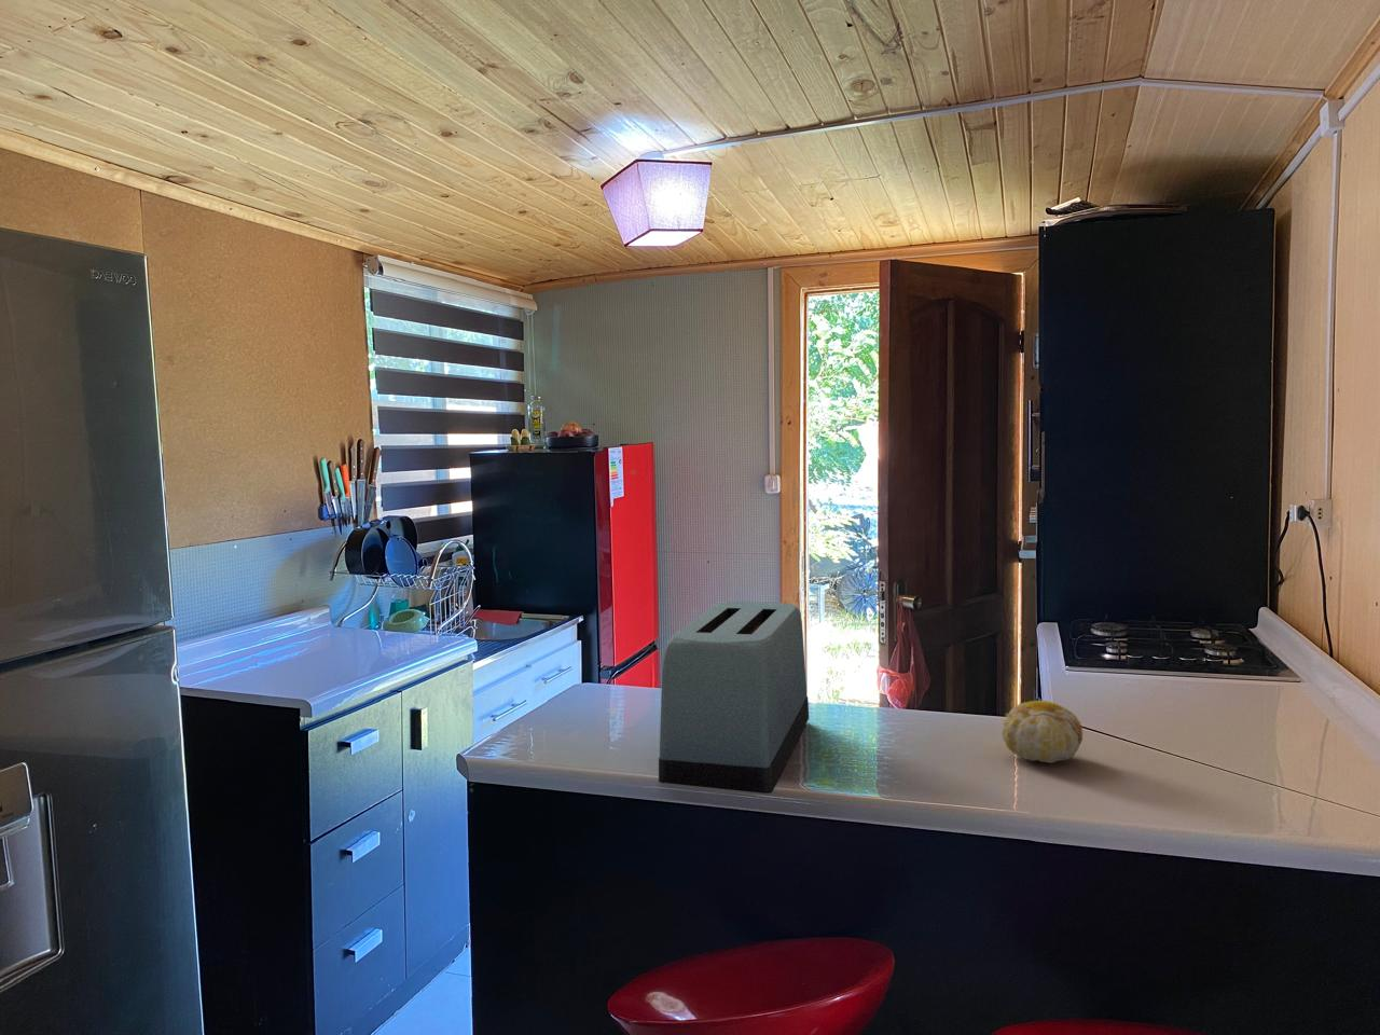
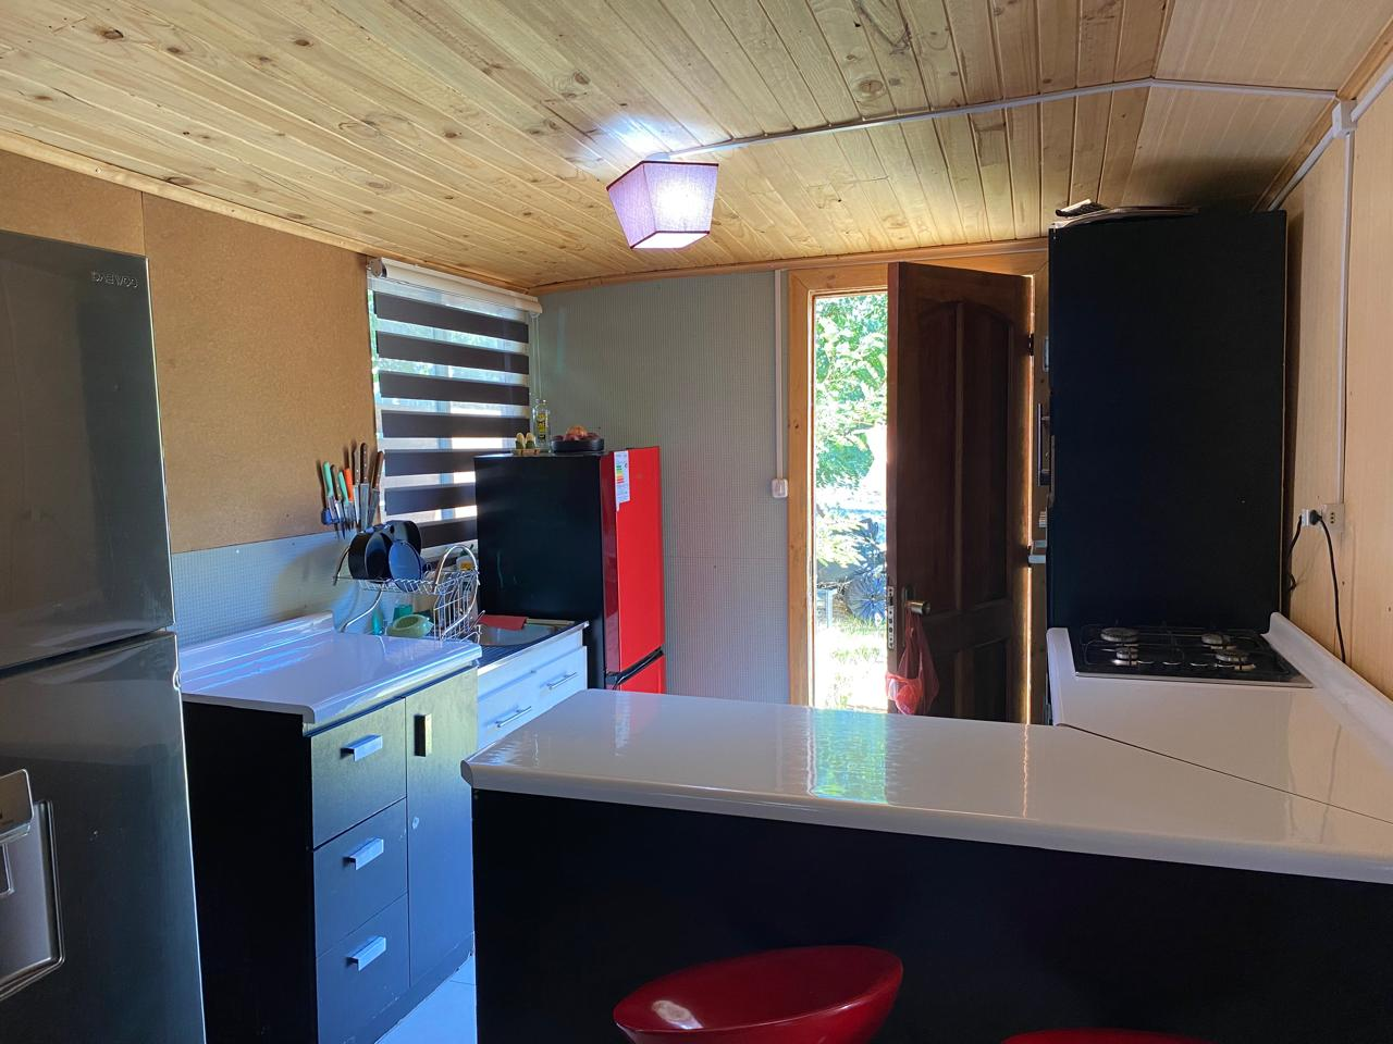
- toaster [657,600,810,795]
- fruit [1001,700,1083,764]
